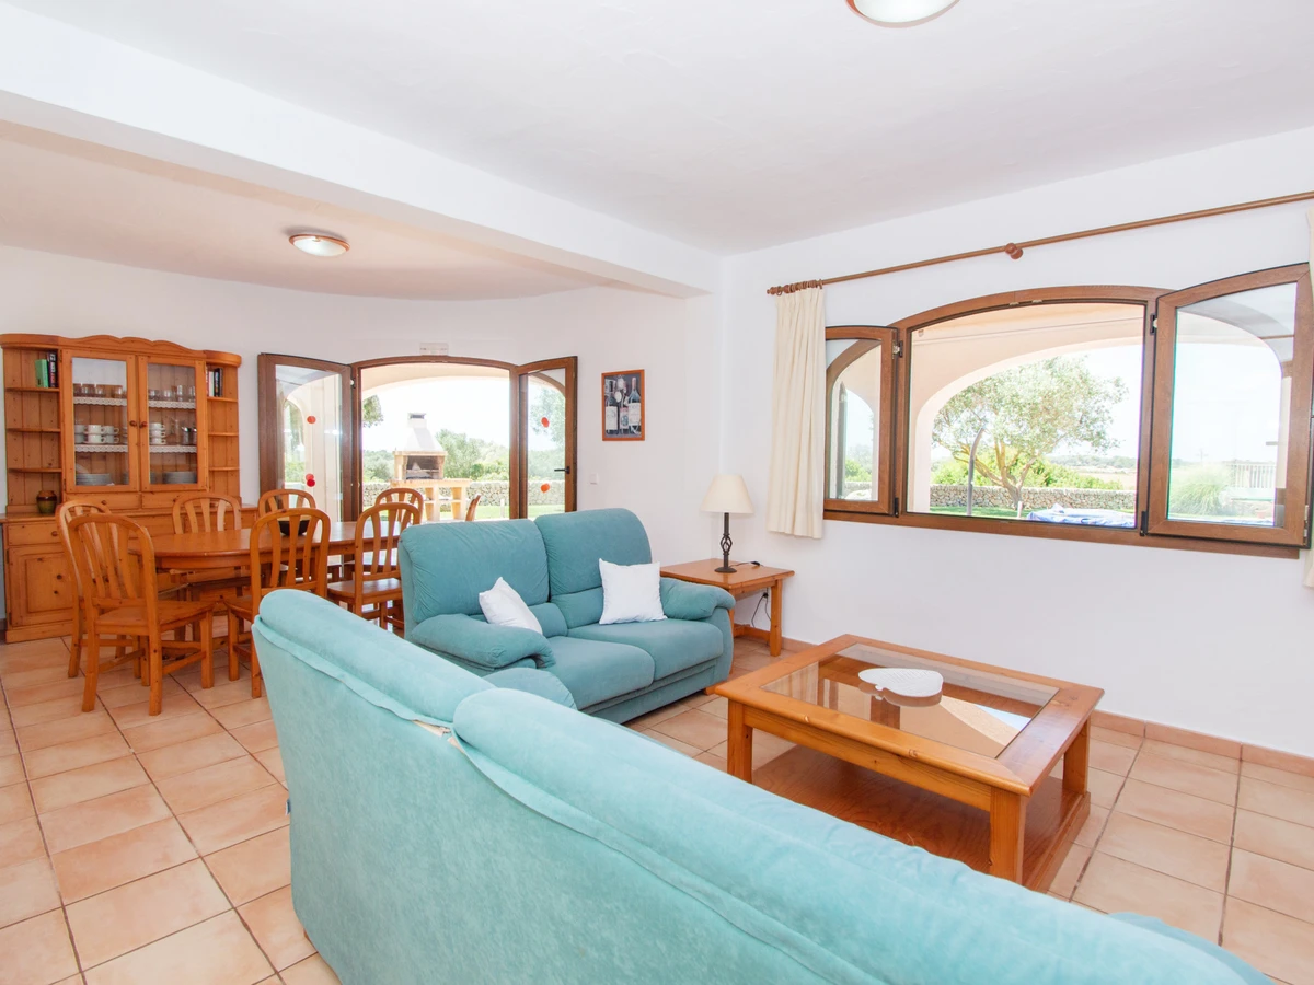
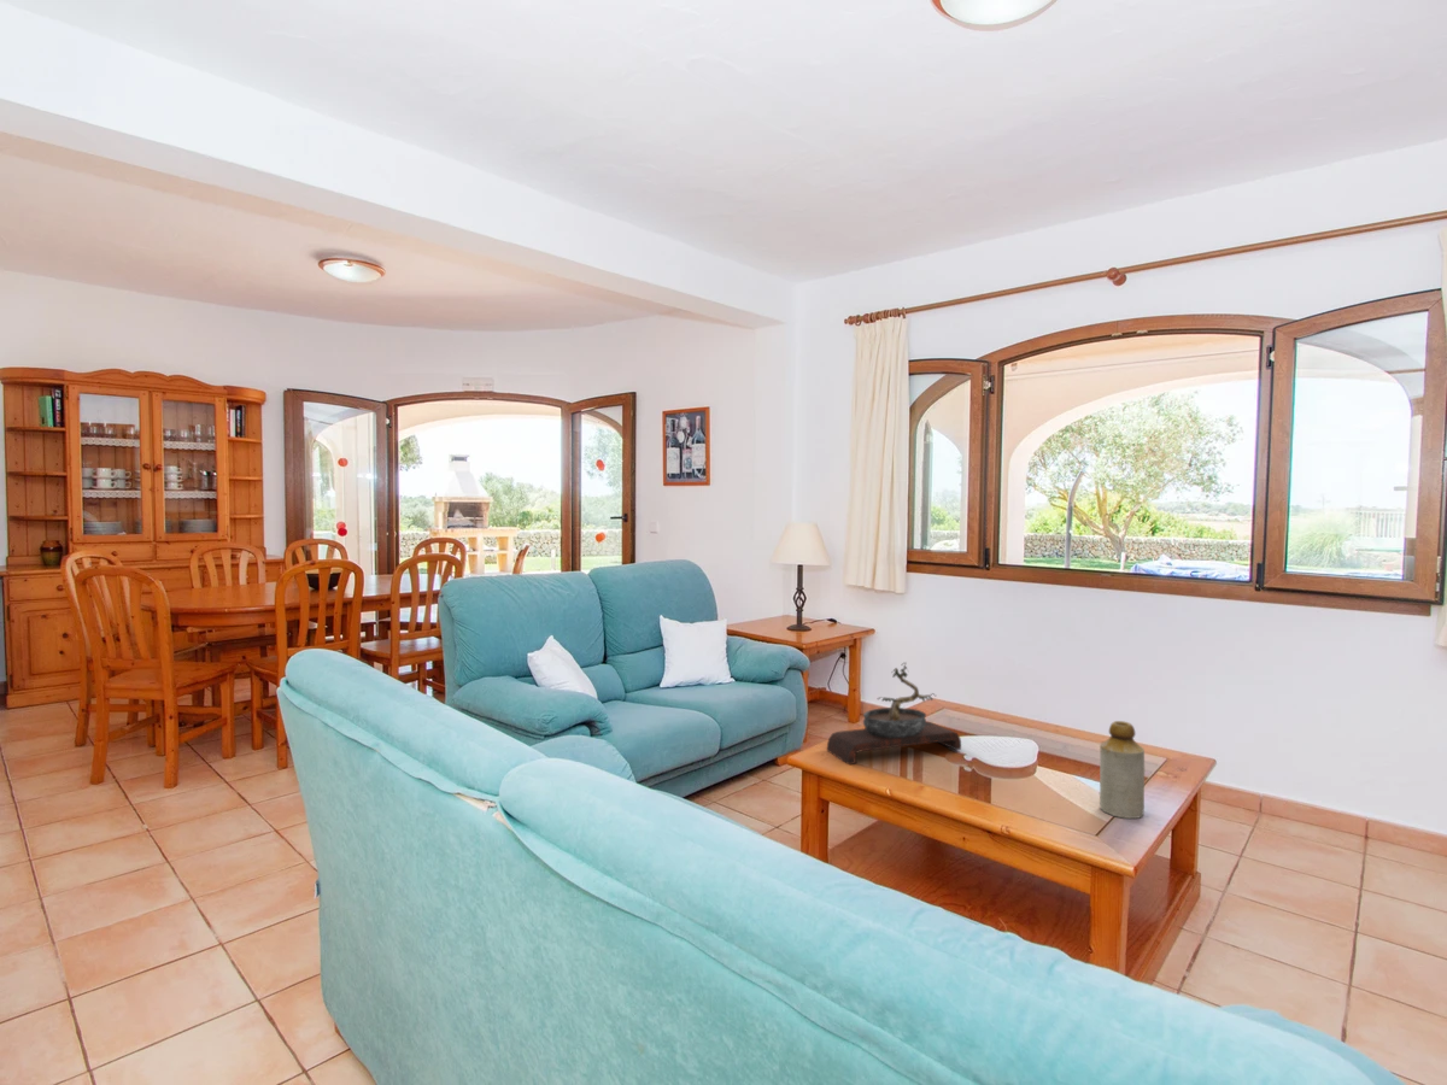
+ bottle [1099,720,1146,820]
+ bonsai tree [826,661,962,766]
